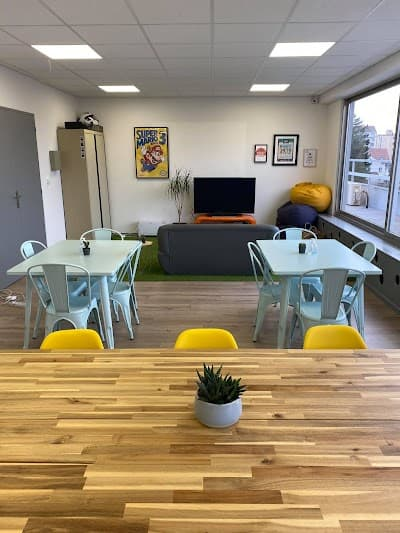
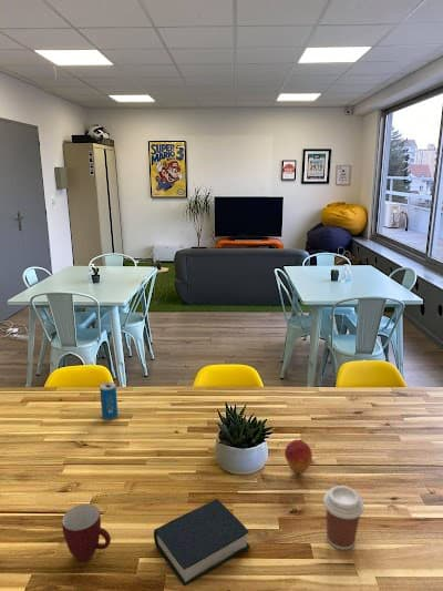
+ beverage can [99,381,119,420]
+ coffee cup [322,485,365,551]
+ book [153,498,251,587]
+ fruit [284,438,313,475]
+ mug [61,503,112,562]
